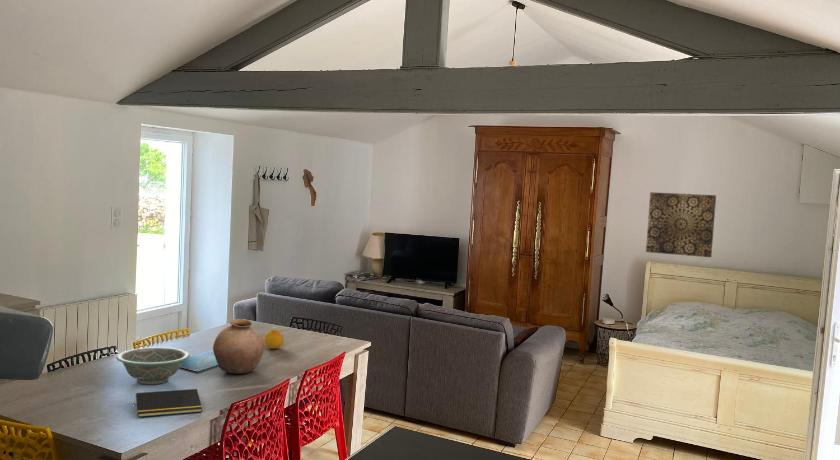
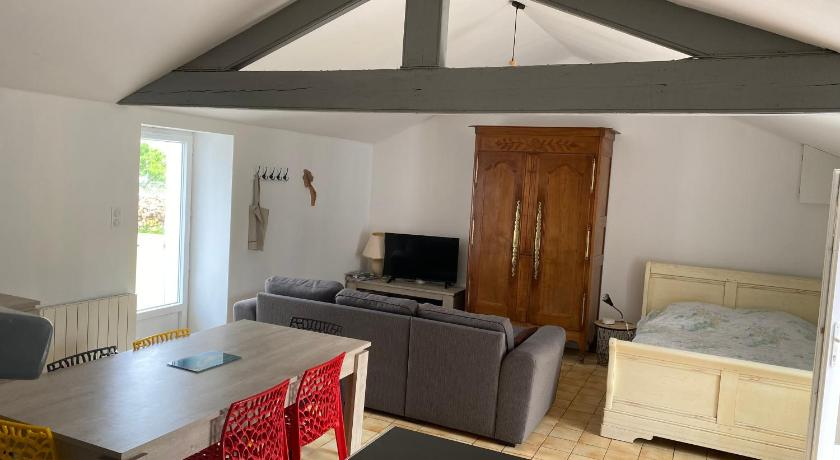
- fruit [263,329,285,350]
- decorative bowl [115,346,191,385]
- wall art [645,191,717,258]
- pottery [212,318,265,375]
- notepad [133,388,203,418]
